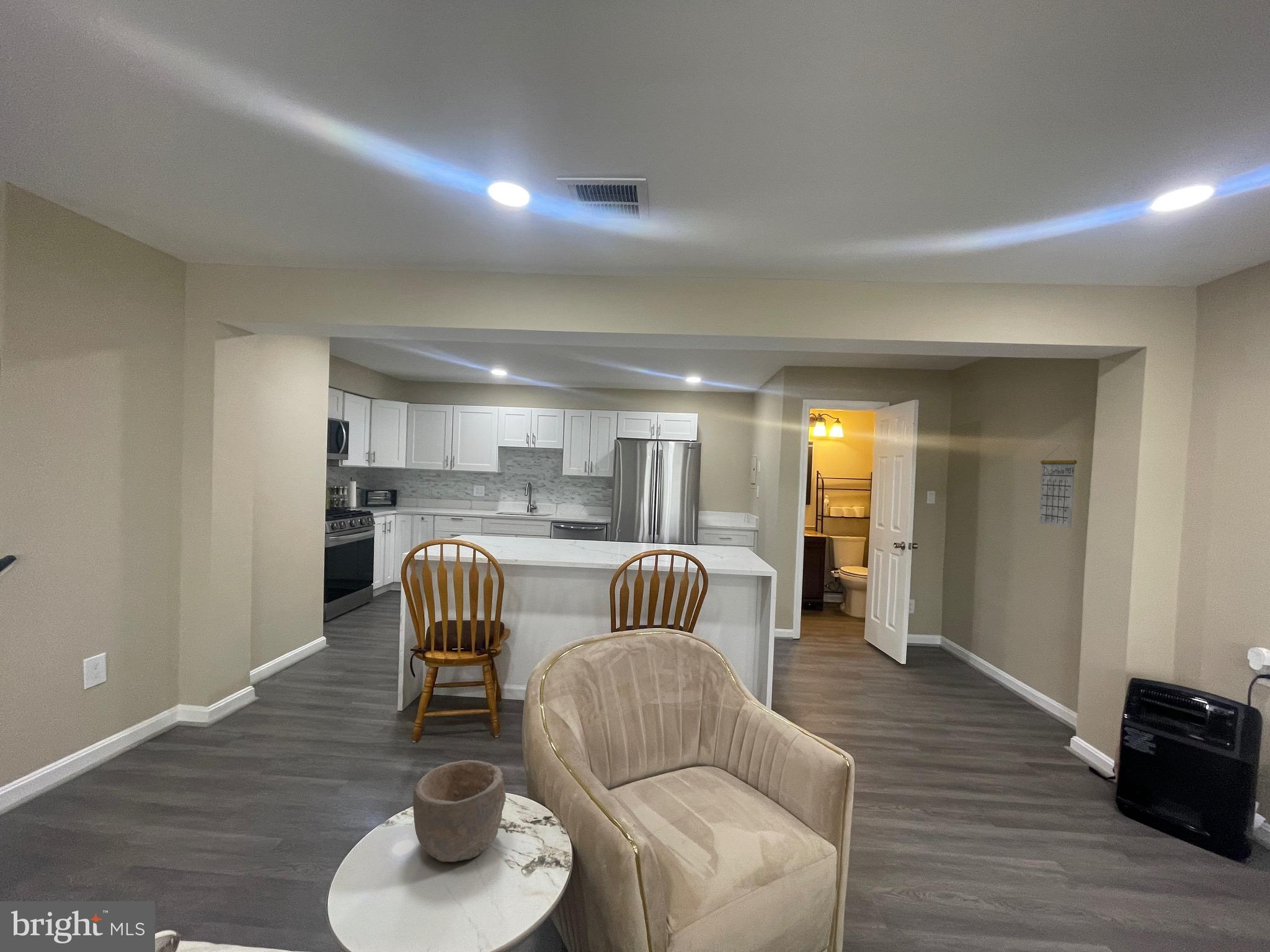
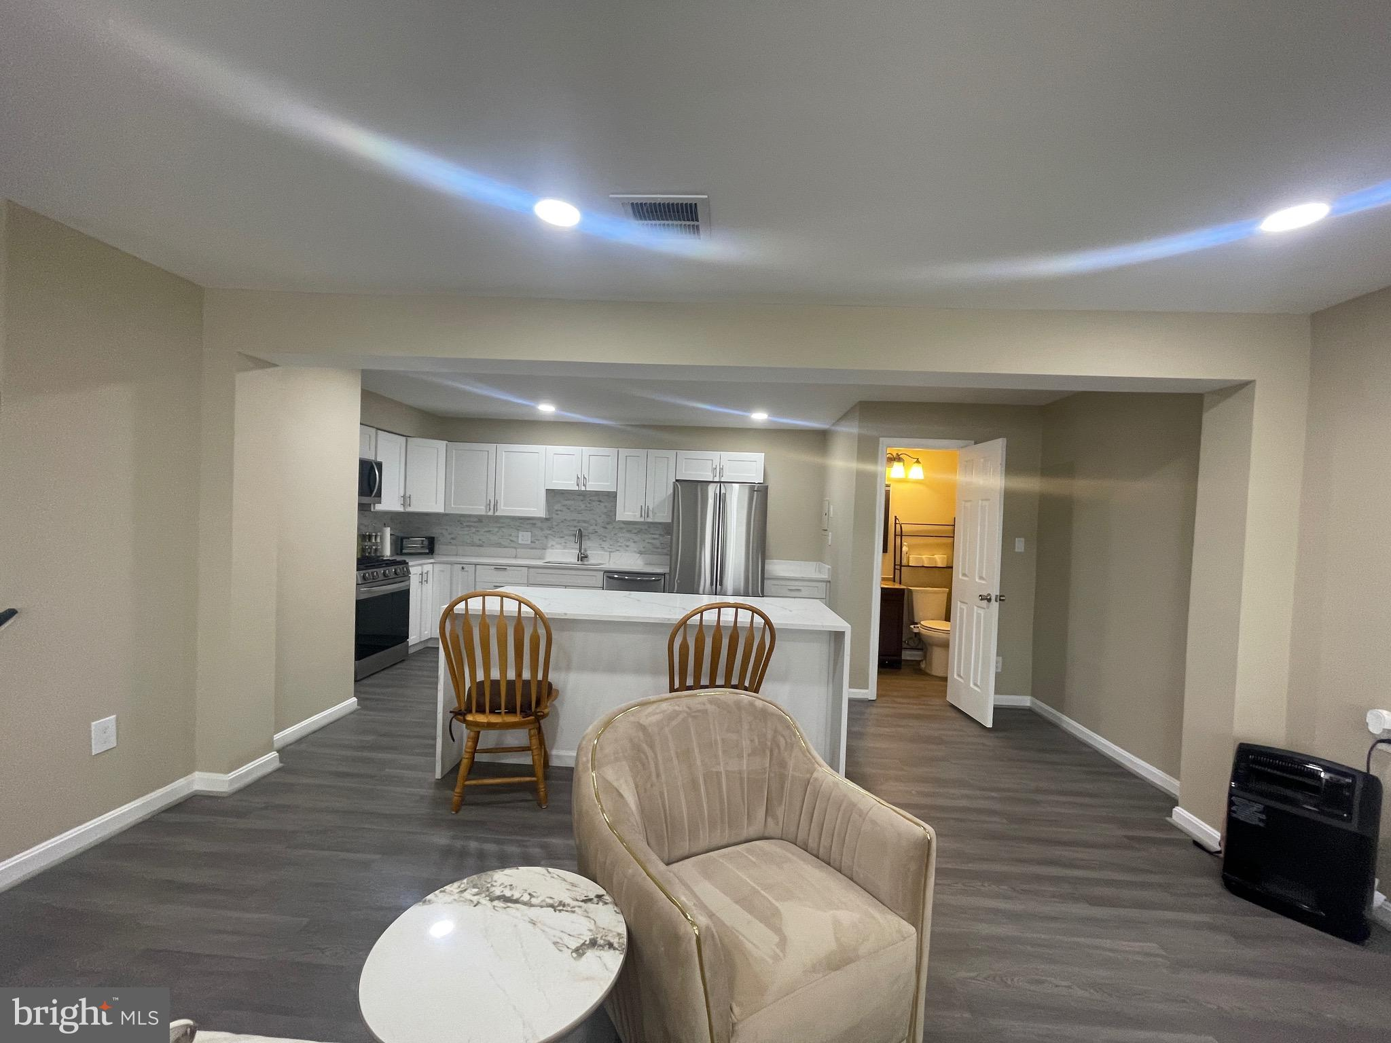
- bowl [412,759,507,863]
- calendar [1038,445,1078,529]
